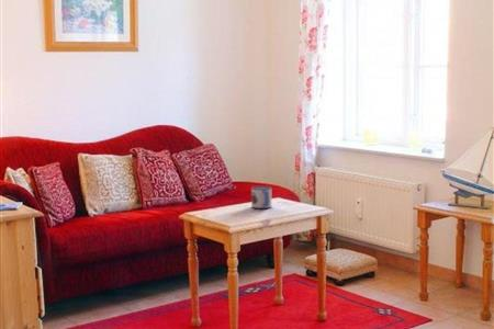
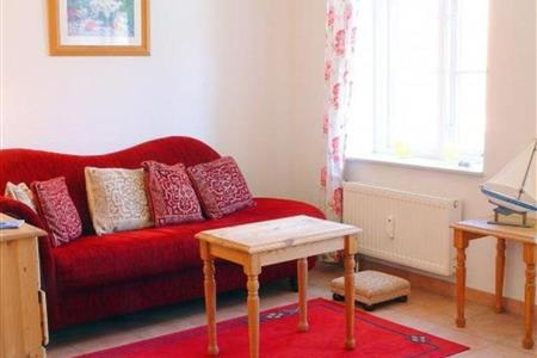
- mug [250,185,272,209]
